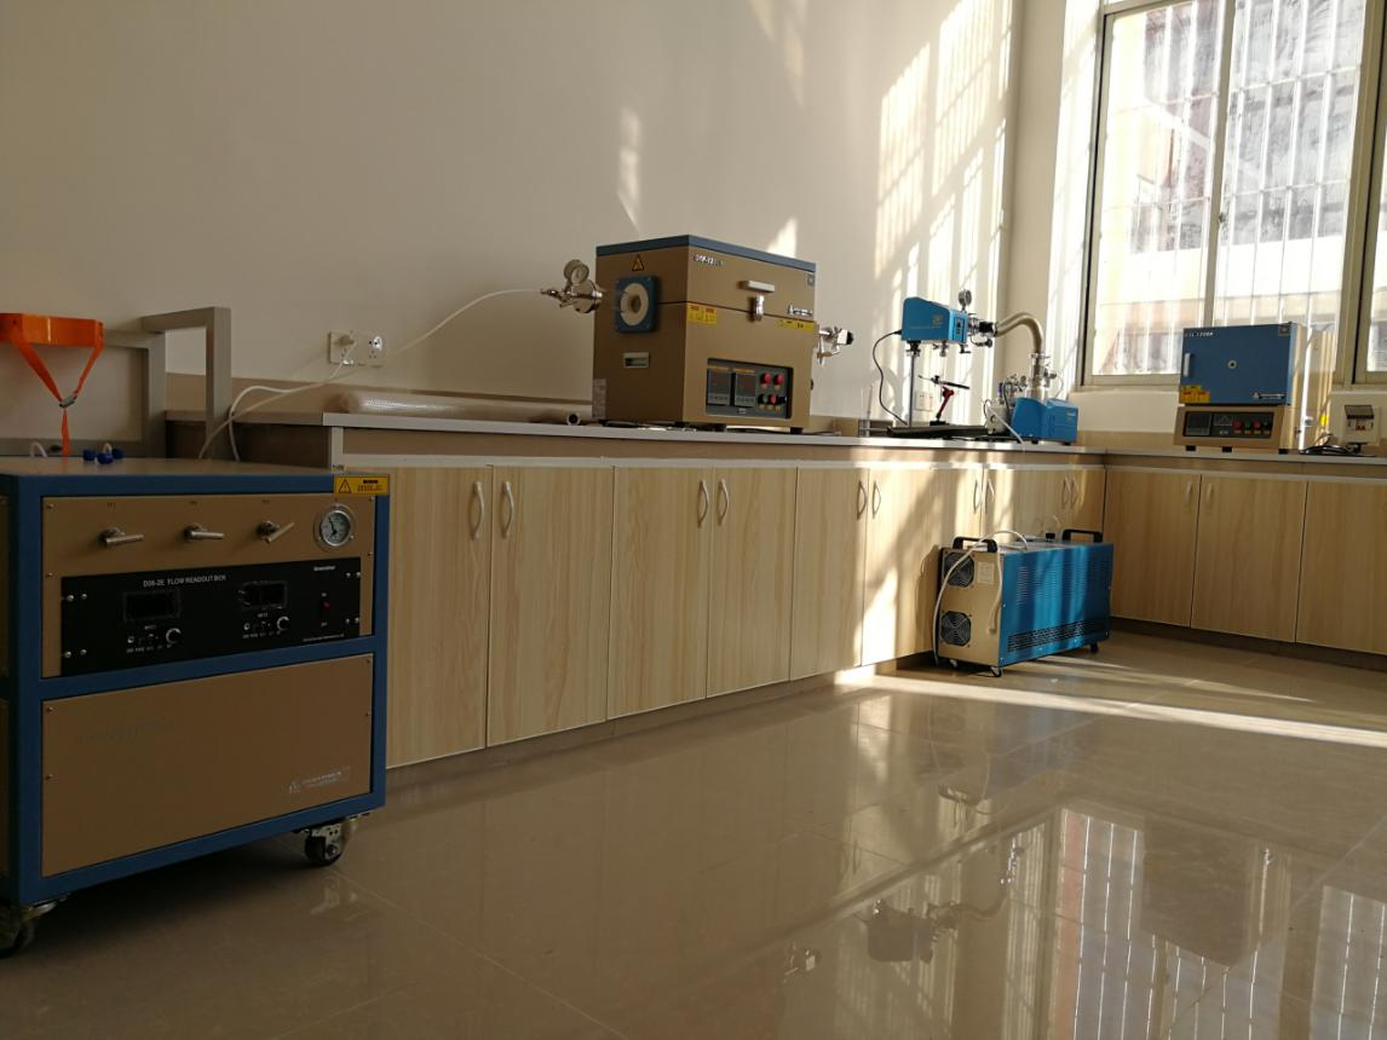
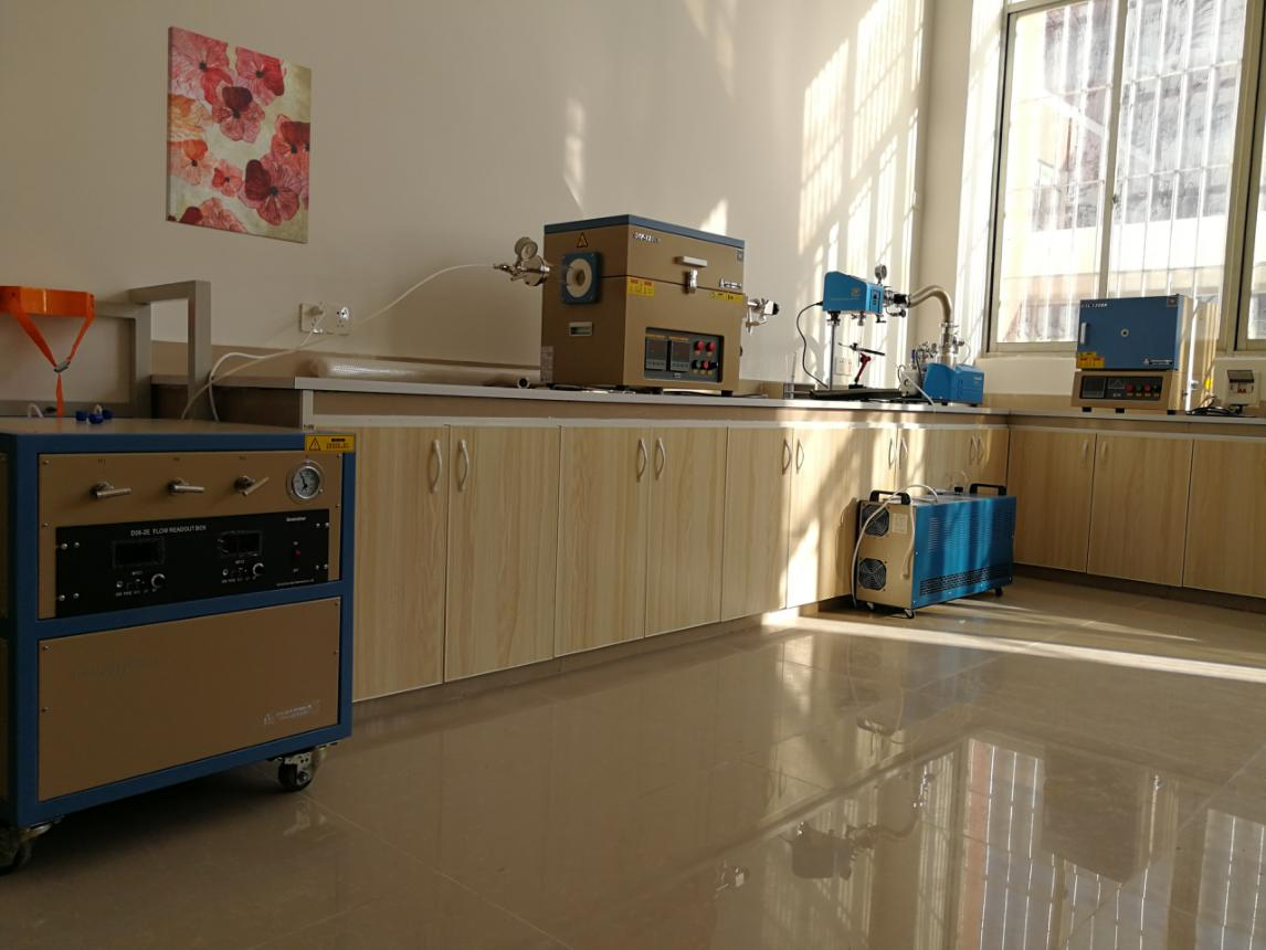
+ wall art [165,25,313,245]
